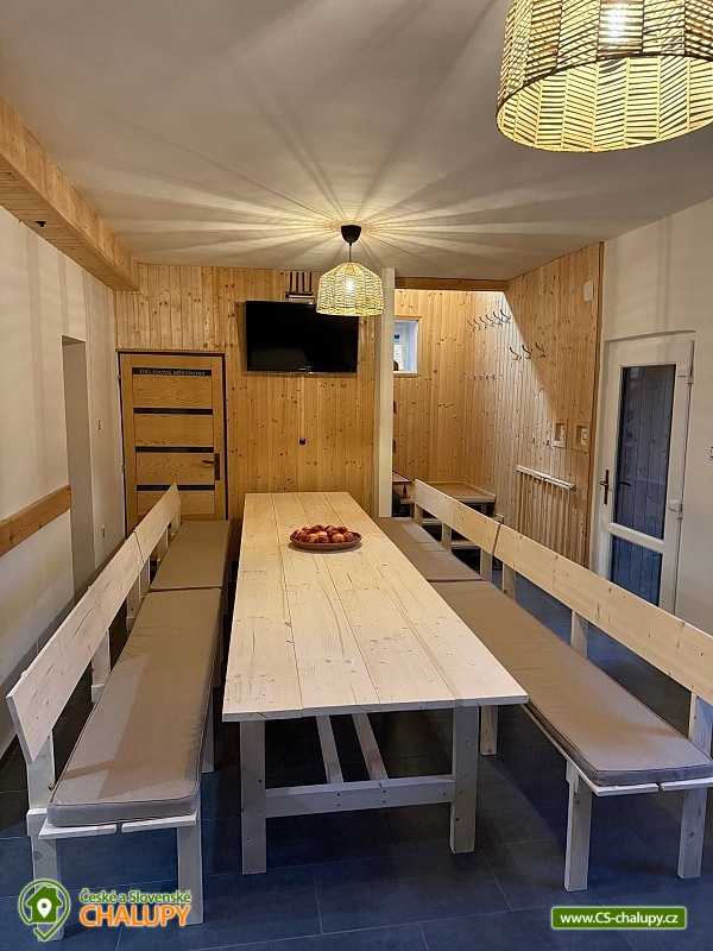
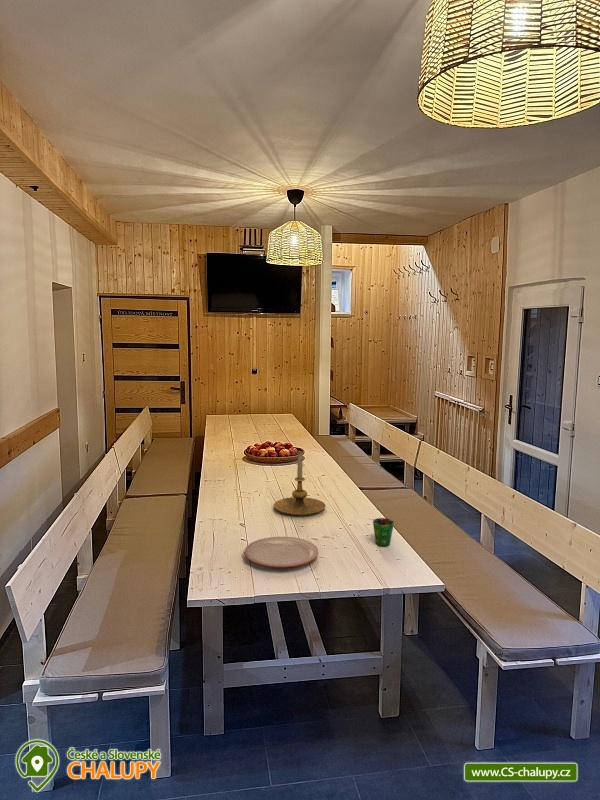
+ candle holder [273,450,326,516]
+ cup [372,517,395,547]
+ plate [243,536,319,568]
